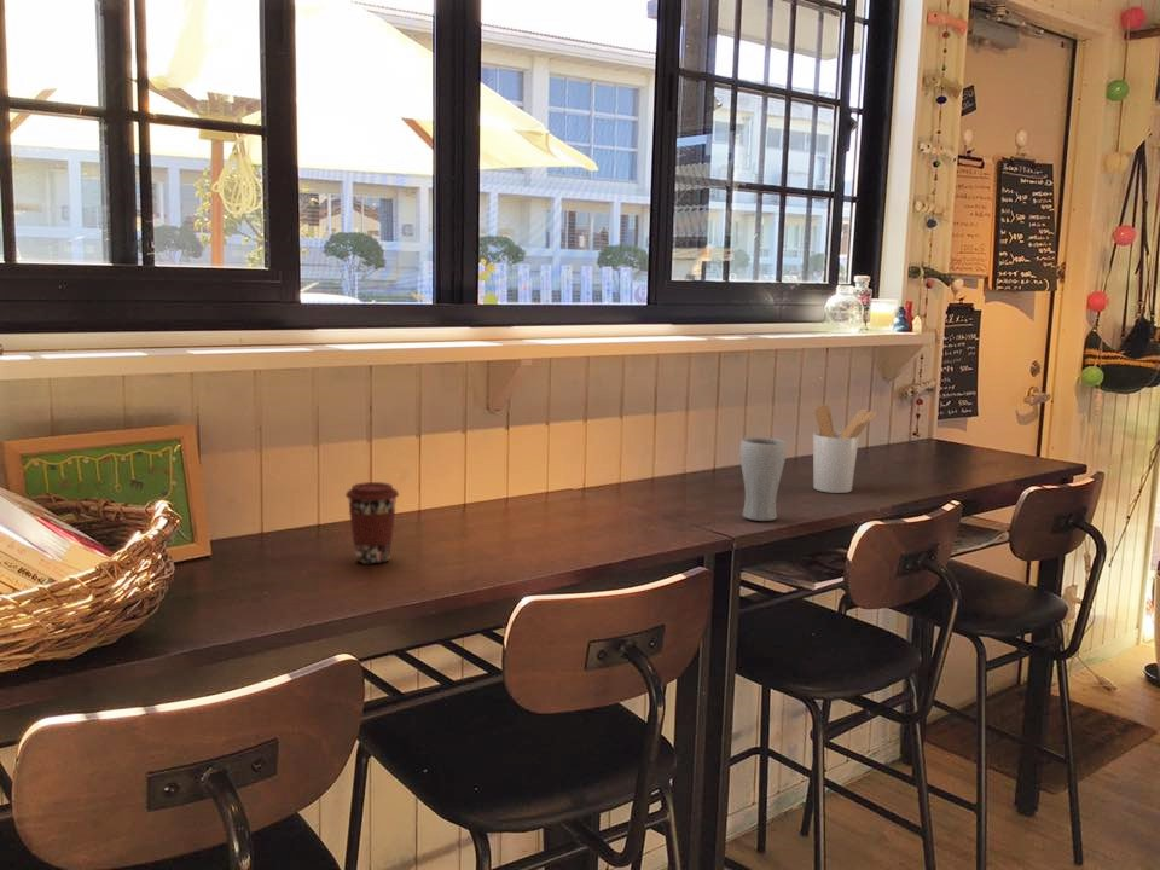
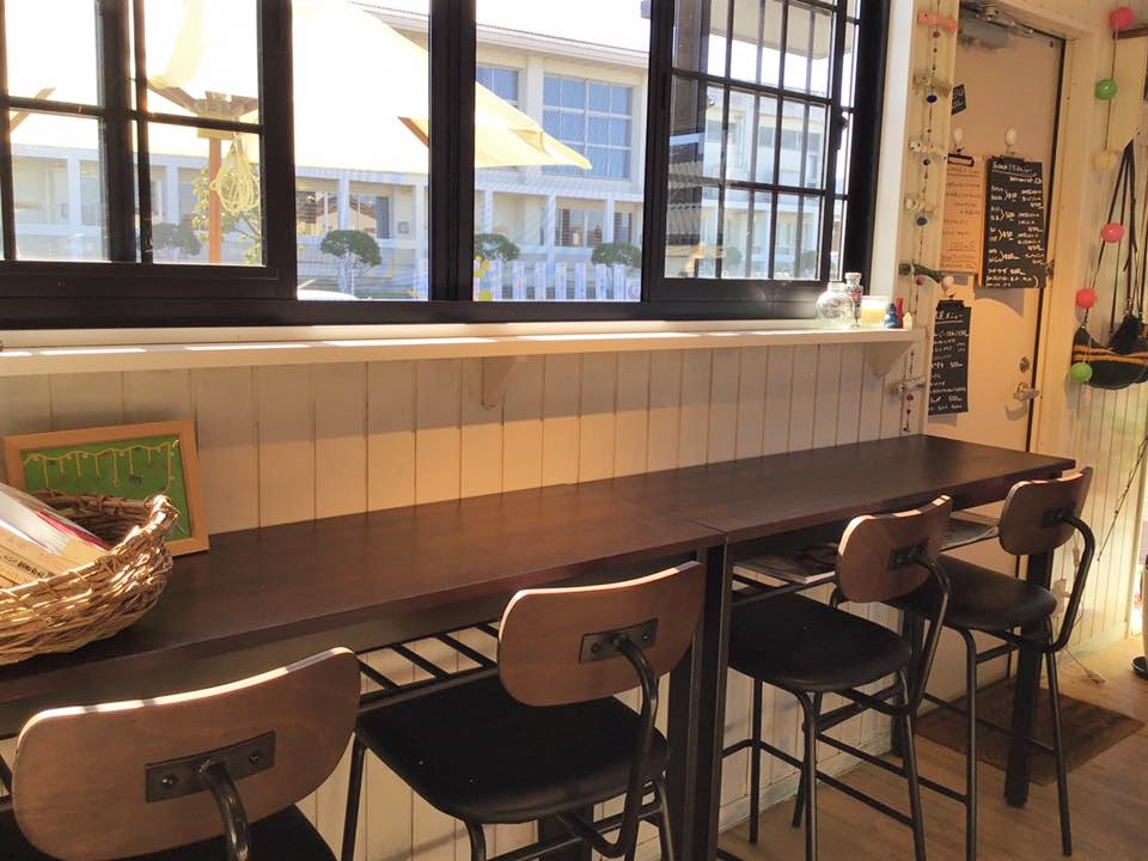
- coffee cup [344,481,400,566]
- utensil holder [812,404,877,494]
- drinking glass [738,436,788,522]
